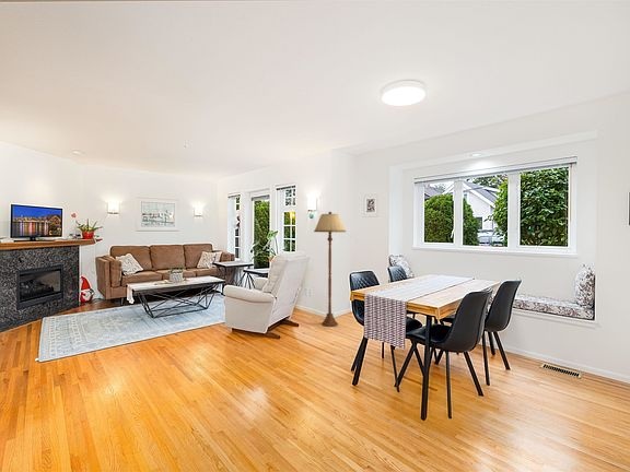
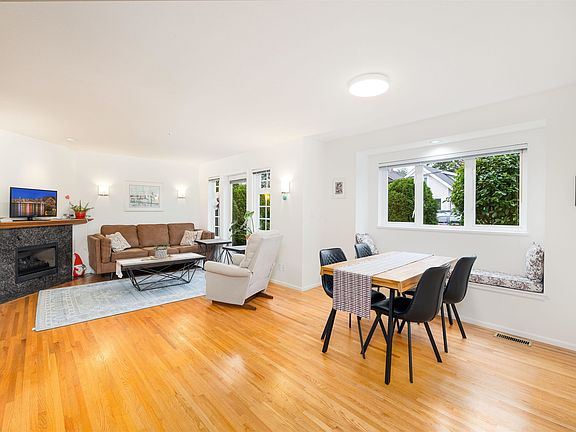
- floor lamp [313,211,347,328]
